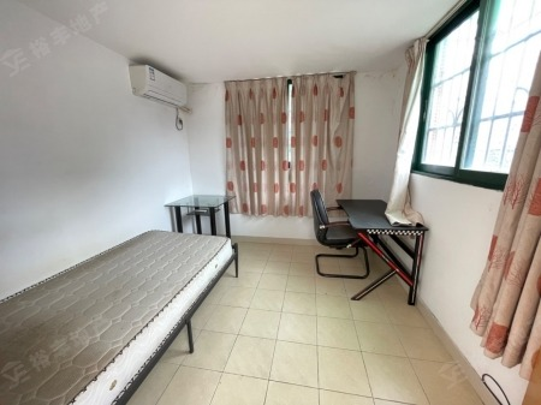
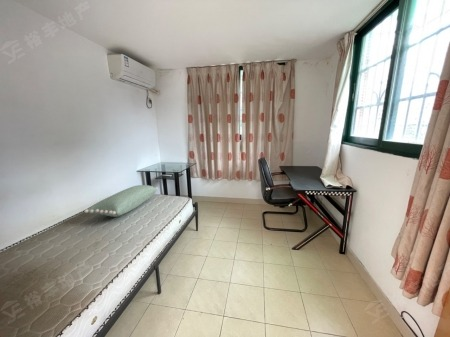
+ pillow [83,184,158,218]
